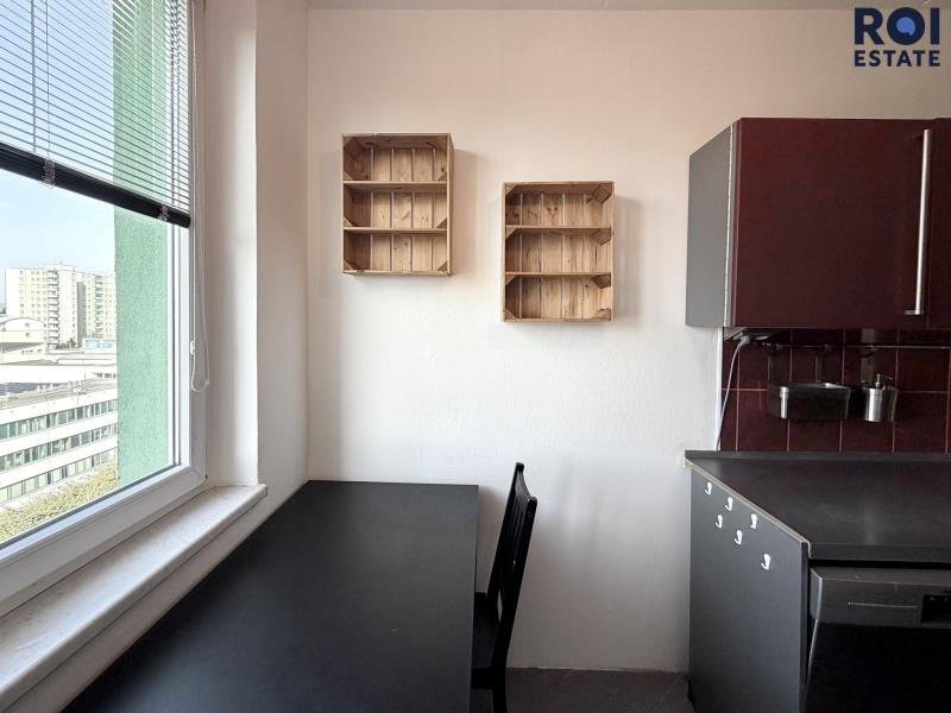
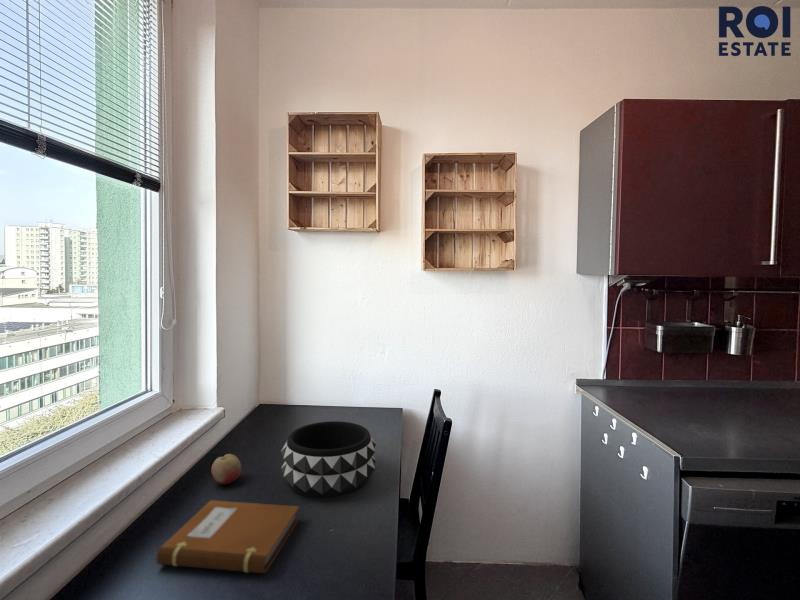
+ fruit [210,453,242,485]
+ decorative bowl [280,420,377,499]
+ notebook [156,499,300,574]
